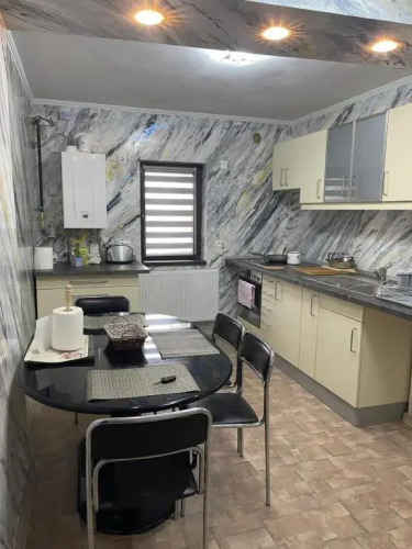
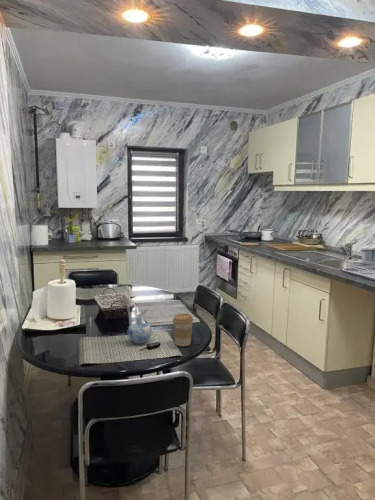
+ coffee cup [172,313,194,347]
+ ceramic pitcher [126,302,152,344]
